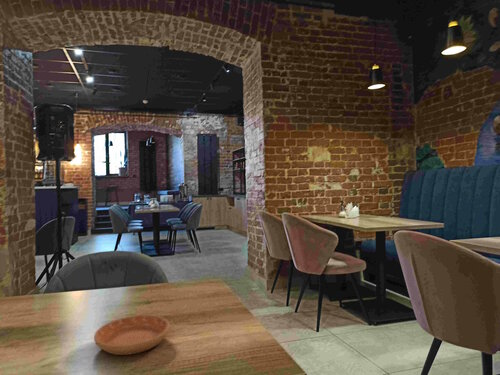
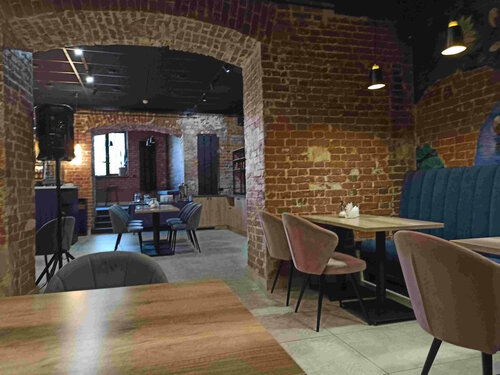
- saucer [93,314,171,356]
